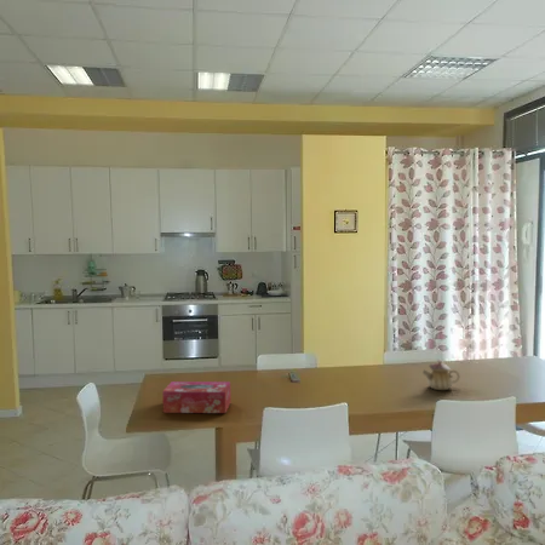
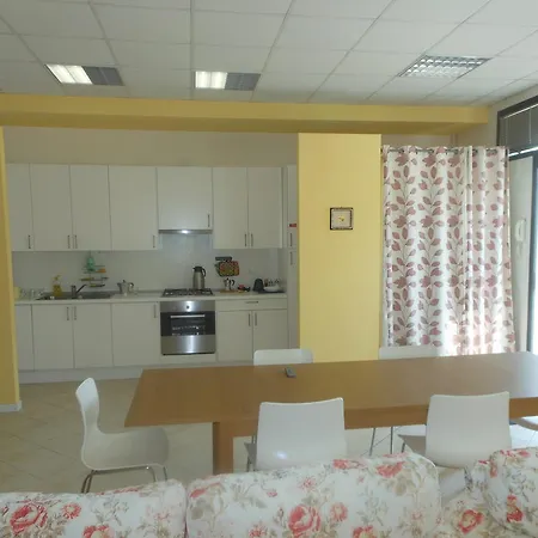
- tissue box [161,380,231,414]
- teapot [421,358,461,391]
